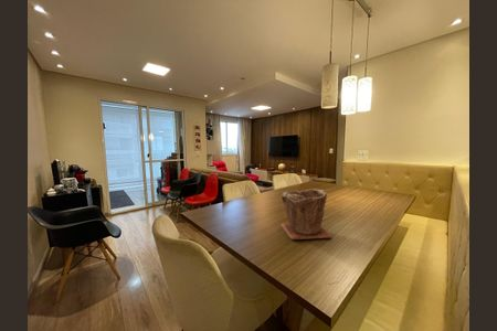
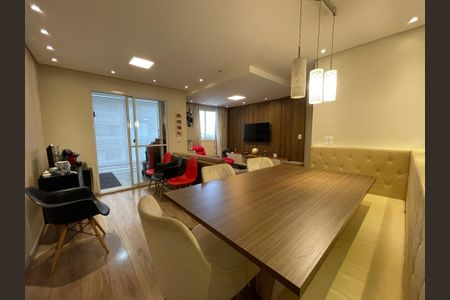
- plant pot [279,188,334,241]
